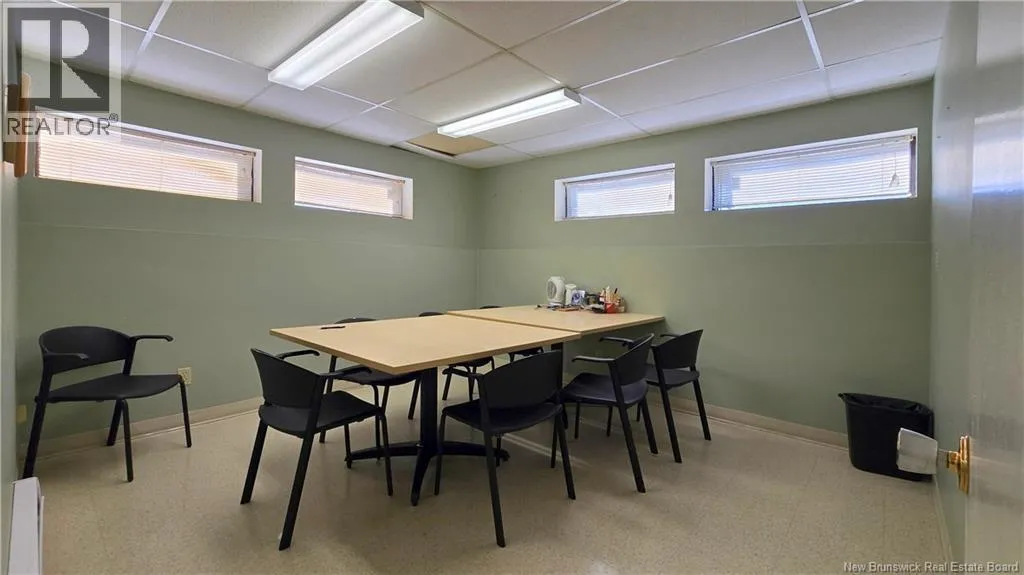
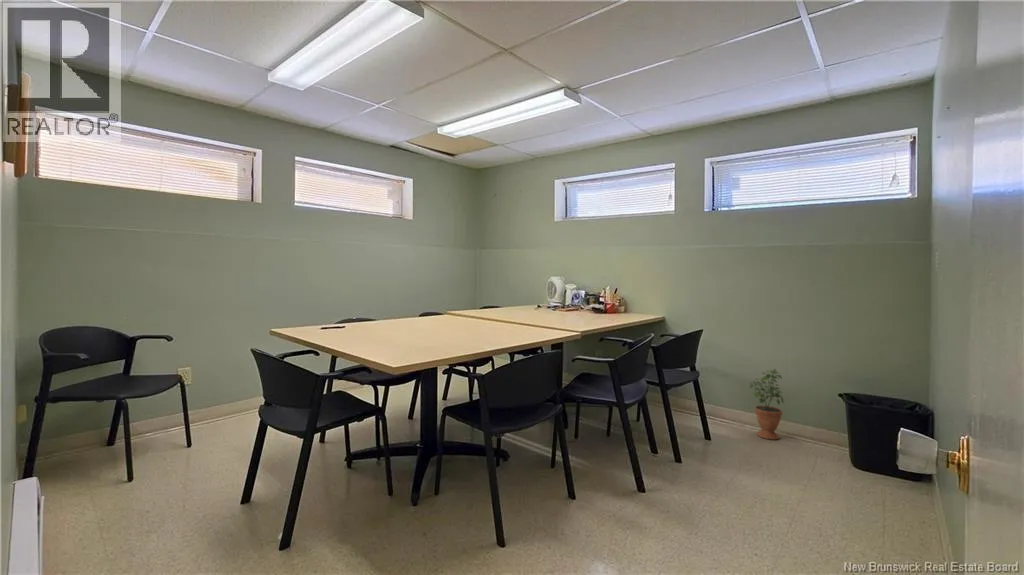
+ potted plant [749,367,785,441]
